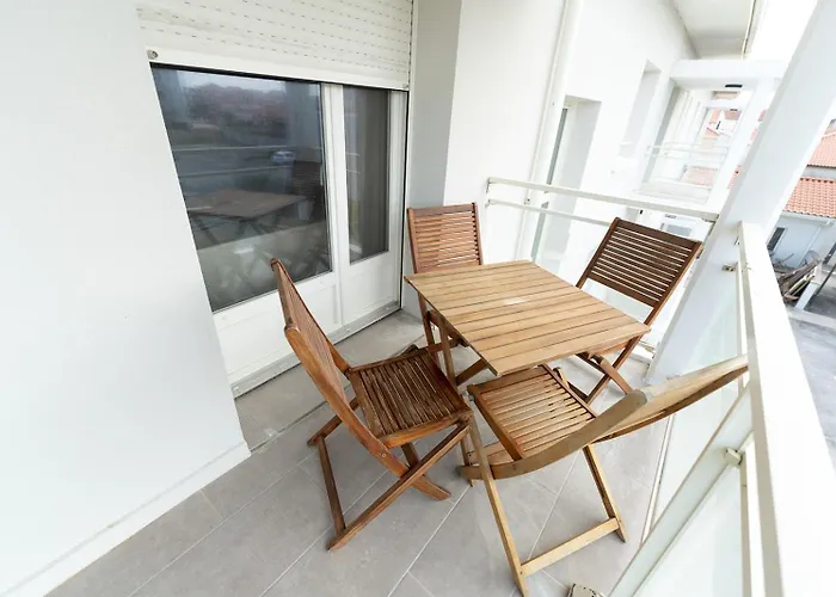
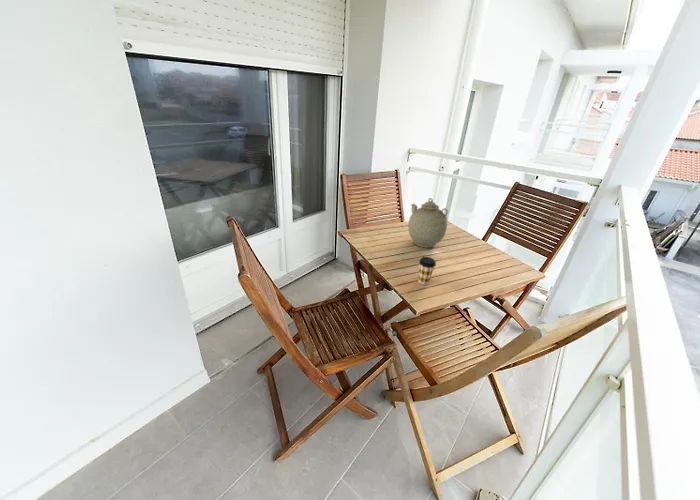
+ coffee cup [417,256,437,286]
+ teapot [407,197,449,248]
